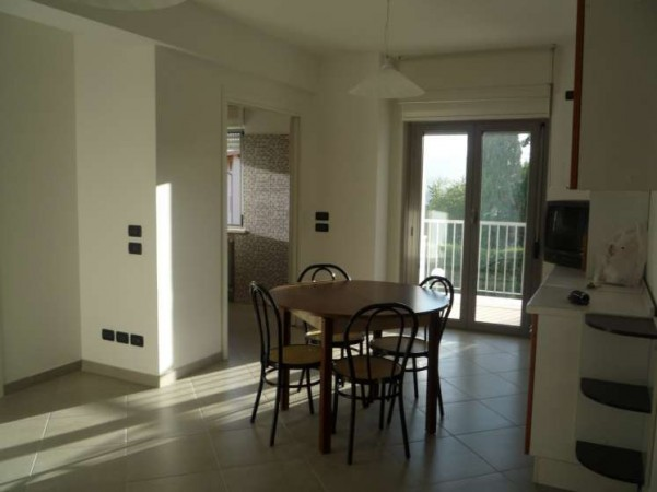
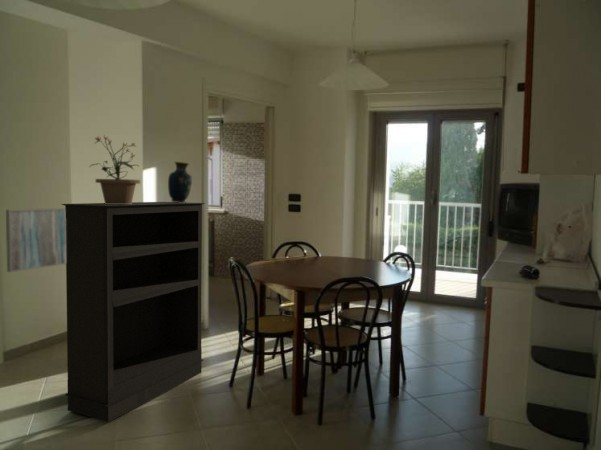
+ vase [167,161,193,203]
+ bookshelf [61,201,206,423]
+ potted plant [89,134,141,204]
+ wall art [5,207,66,273]
